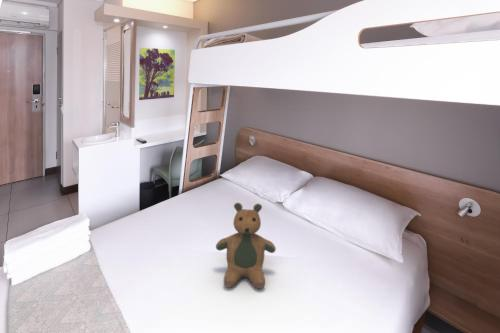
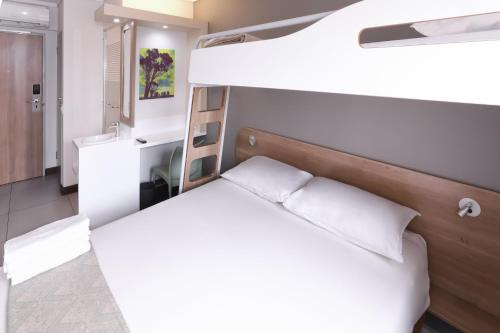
- teddy bear [215,202,277,290]
